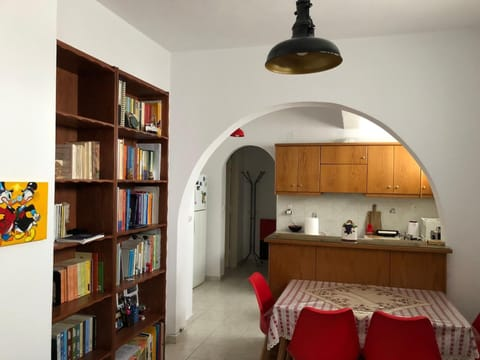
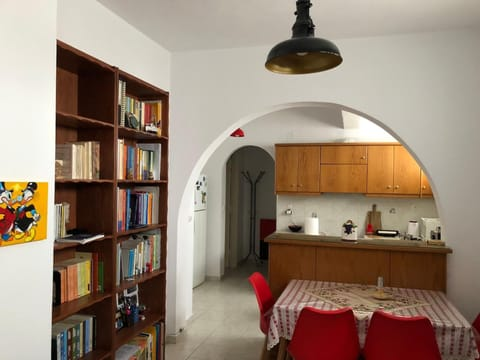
+ candle [371,275,390,300]
